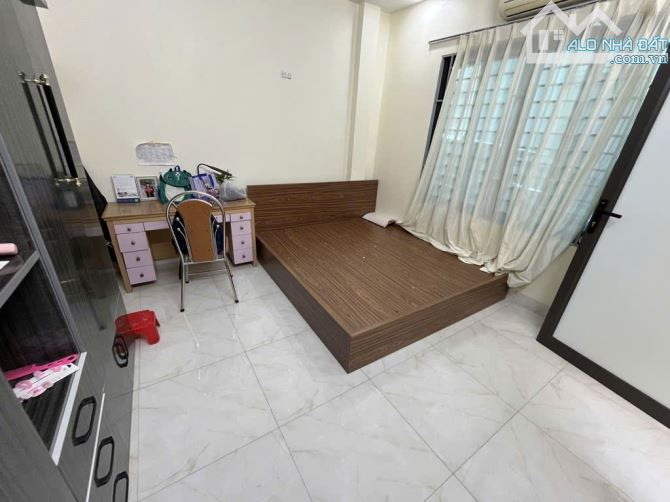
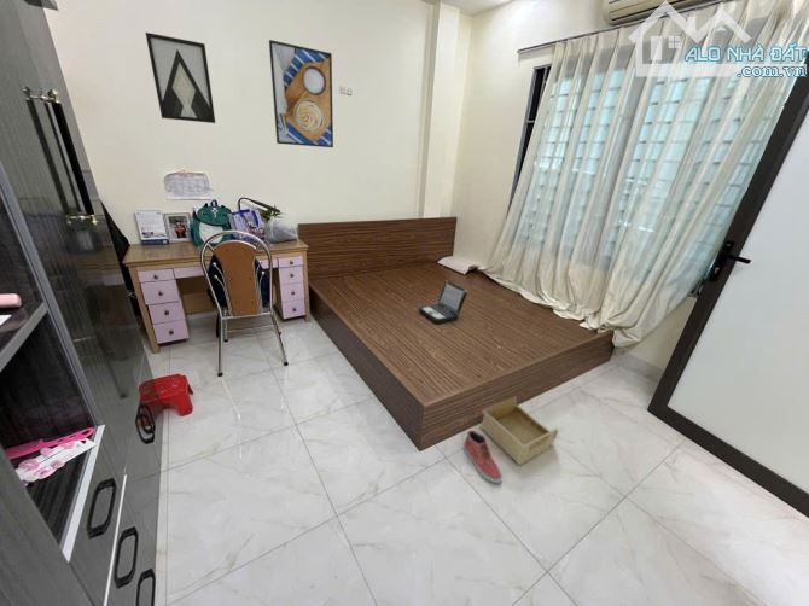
+ storage bin [479,395,559,466]
+ wall art [145,31,216,124]
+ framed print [268,39,334,148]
+ laptop [418,280,468,325]
+ shoe [462,430,504,484]
